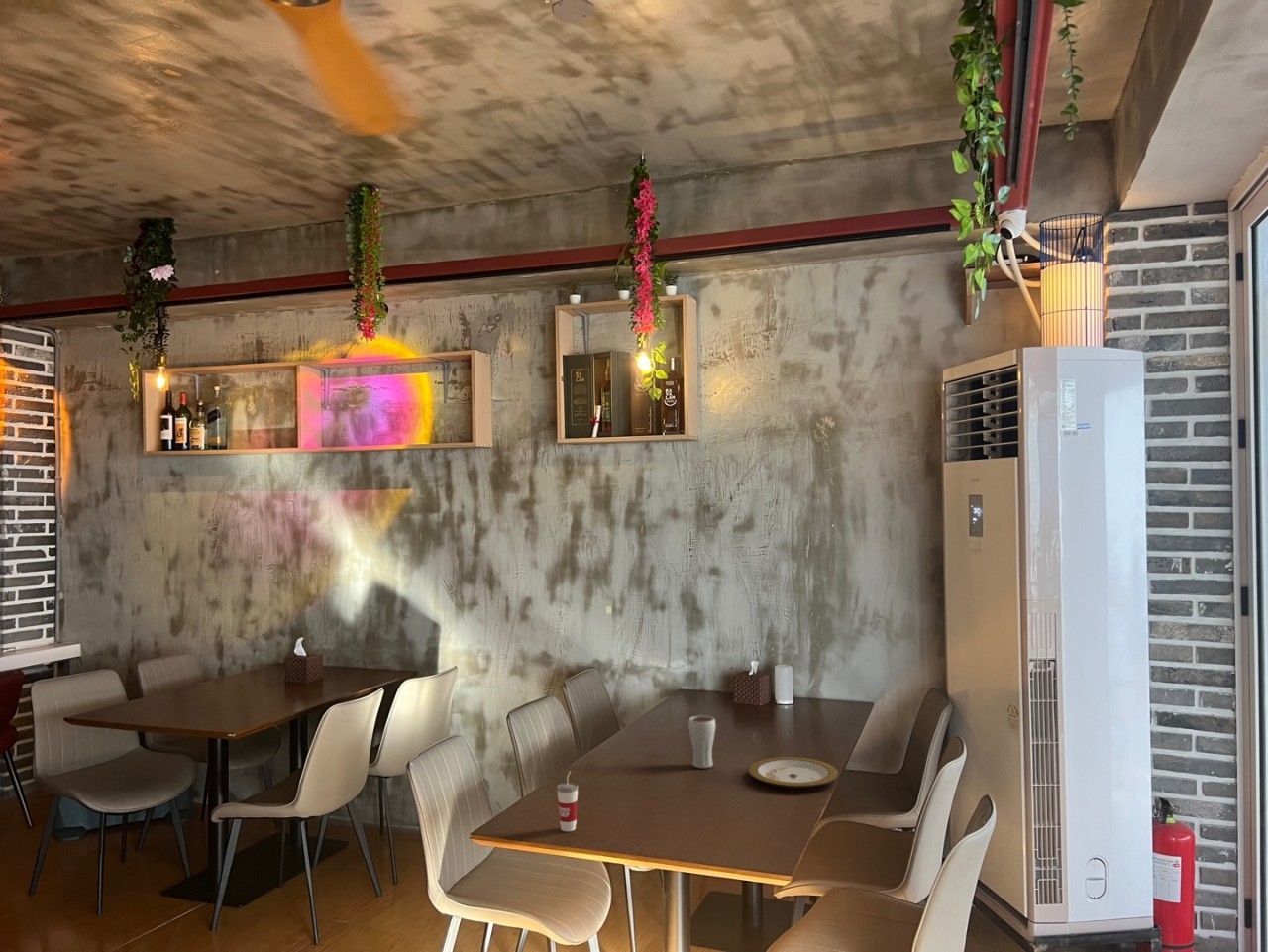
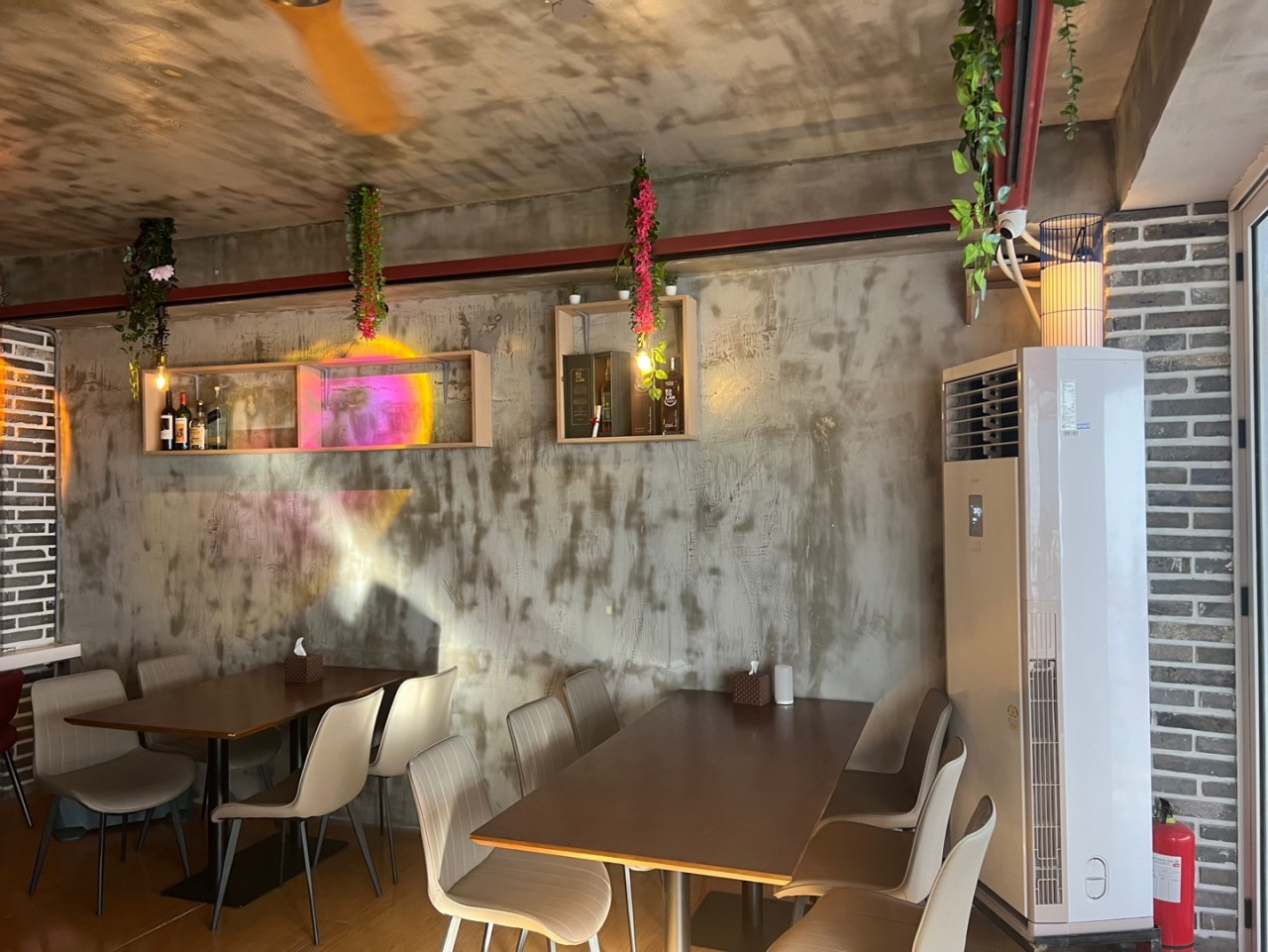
- cup [556,770,579,832]
- plate [747,756,839,789]
- drinking glass [687,715,716,769]
